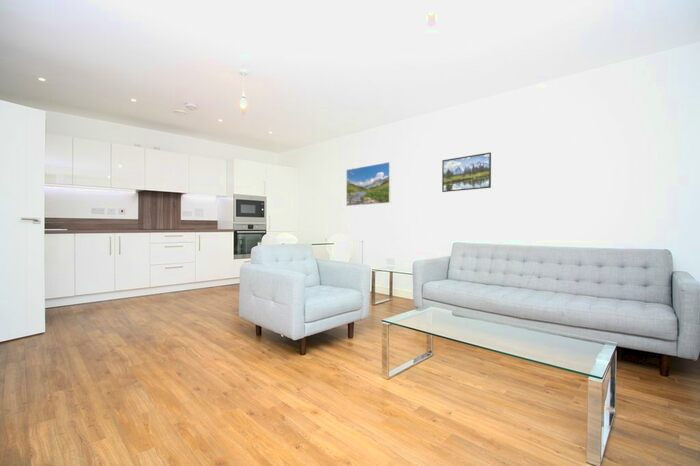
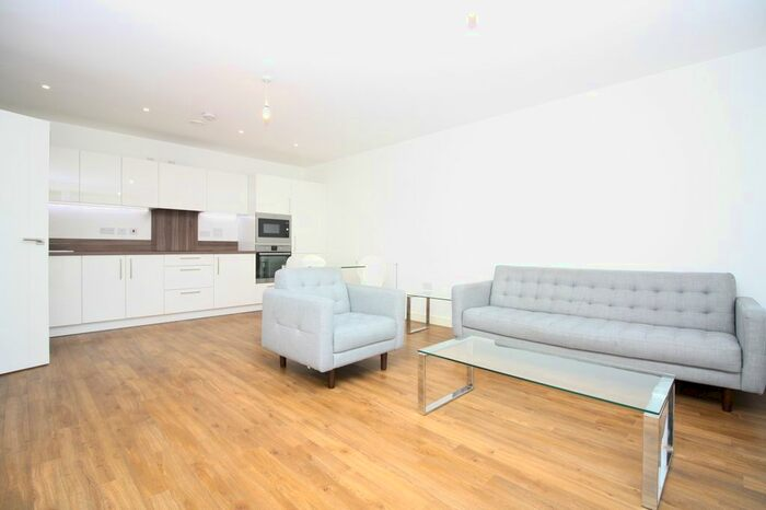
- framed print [441,151,492,193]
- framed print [345,161,392,207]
